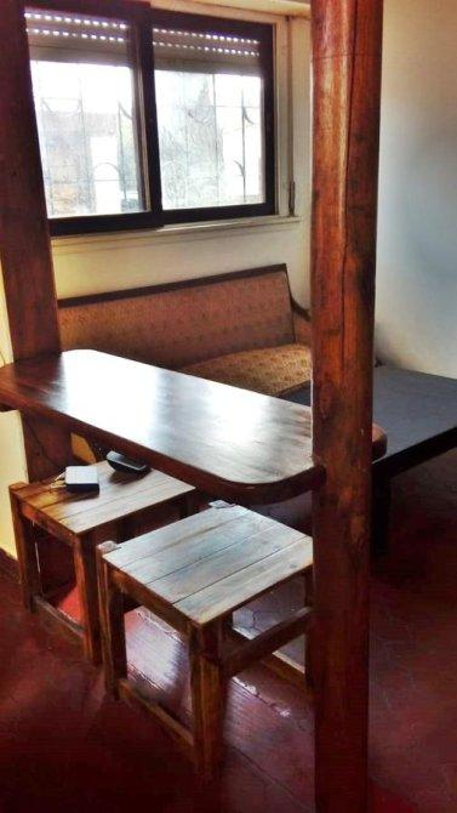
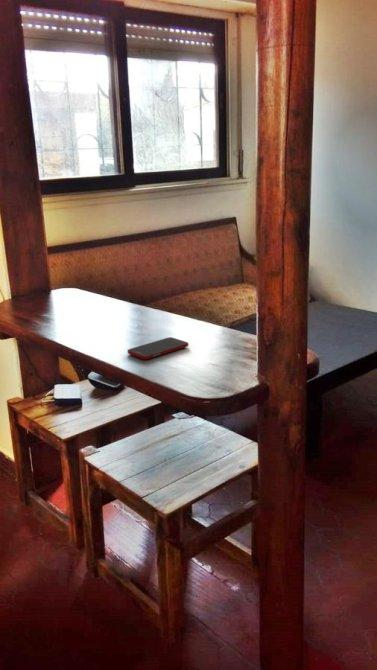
+ cell phone [127,336,190,361]
